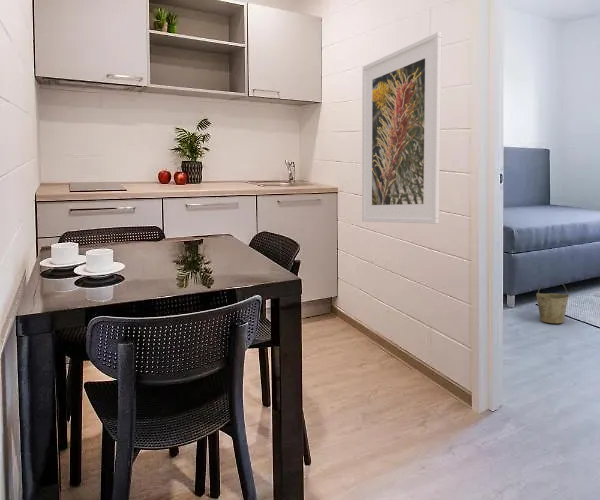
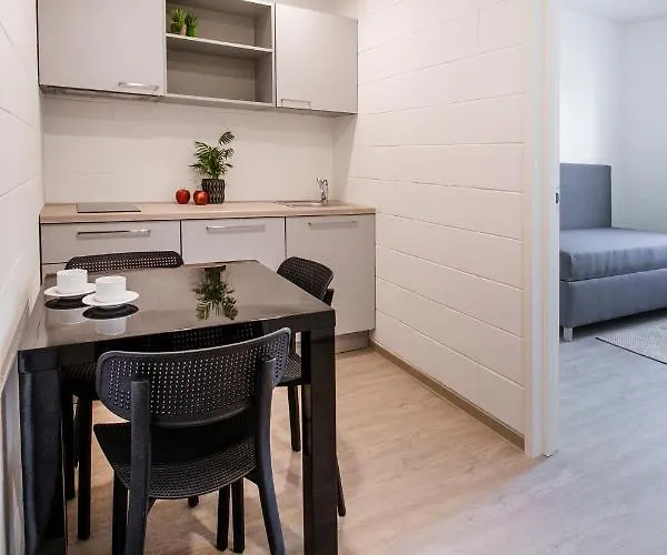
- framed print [361,31,443,225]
- bucket [535,276,570,324]
